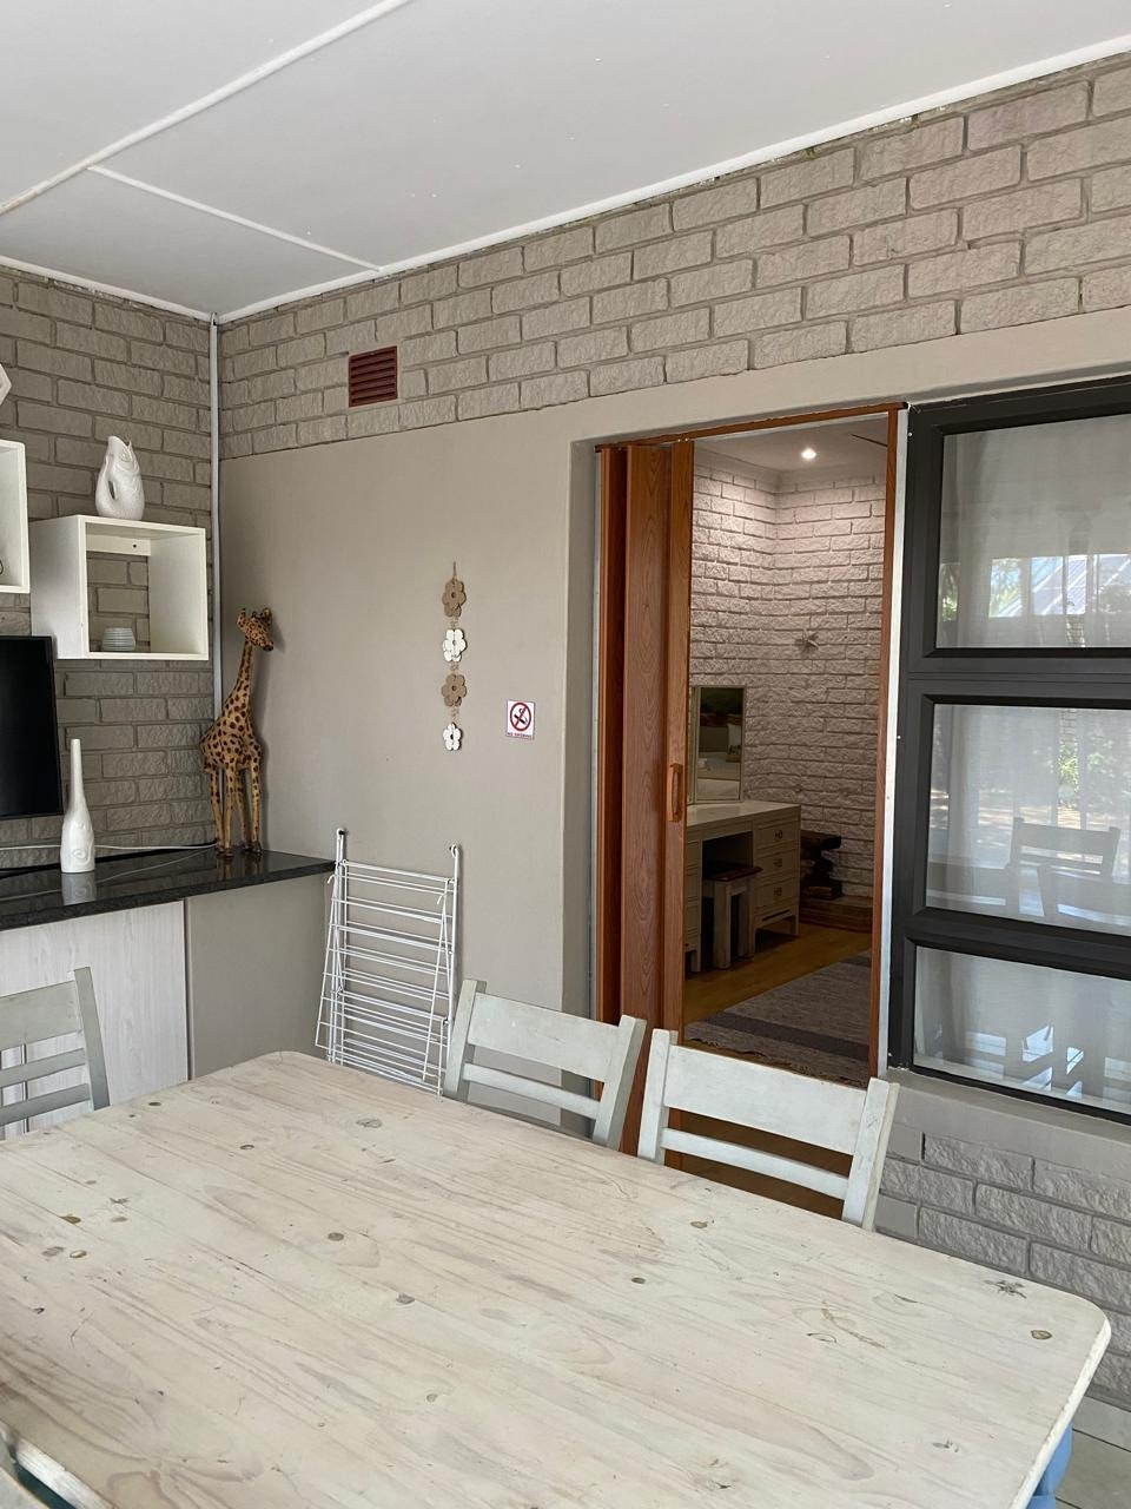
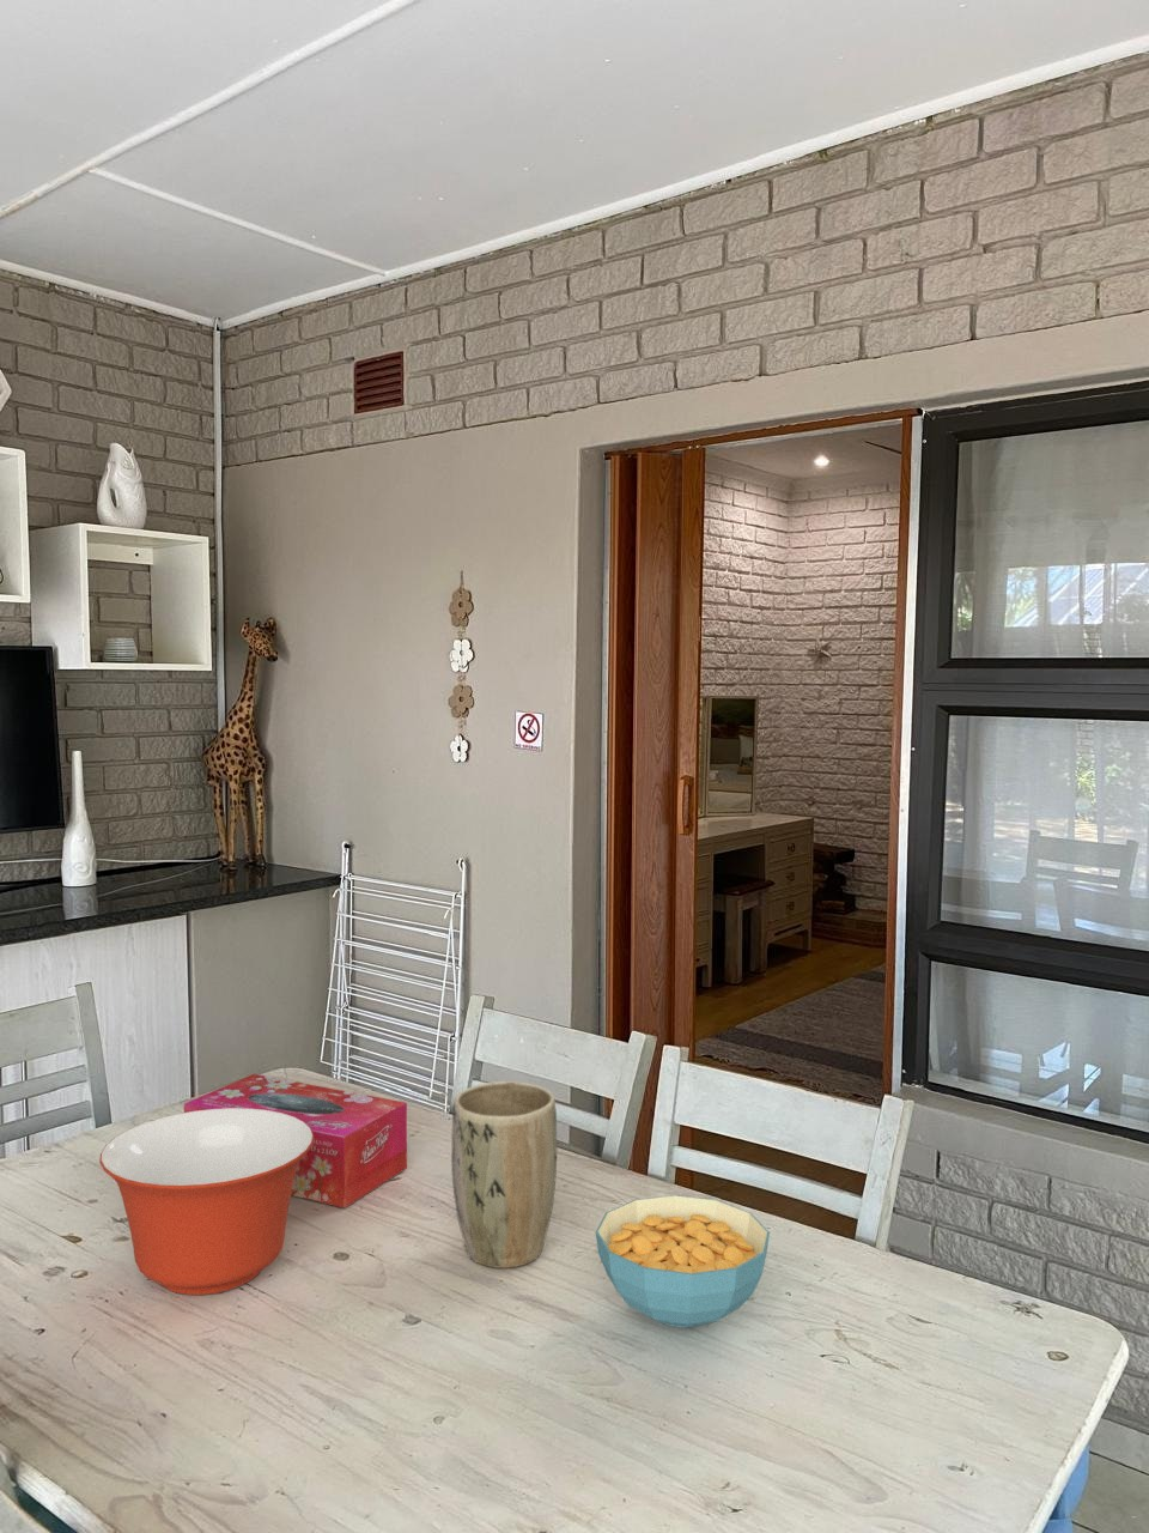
+ mixing bowl [98,1108,314,1296]
+ cereal bowl [595,1194,771,1329]
+ tissue box [183,1073,408,1210]
+ plant pot [450,1080,558,1270]
